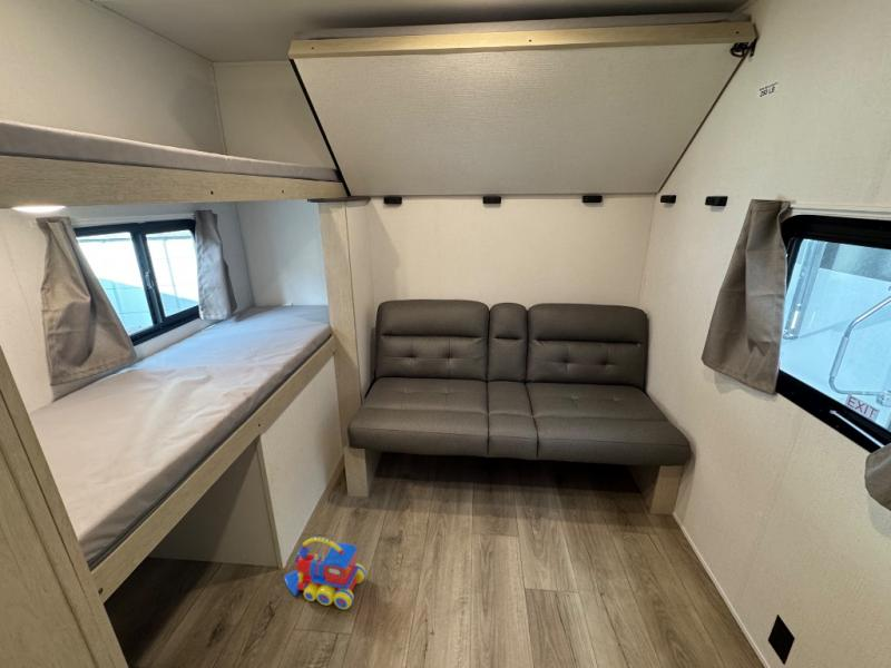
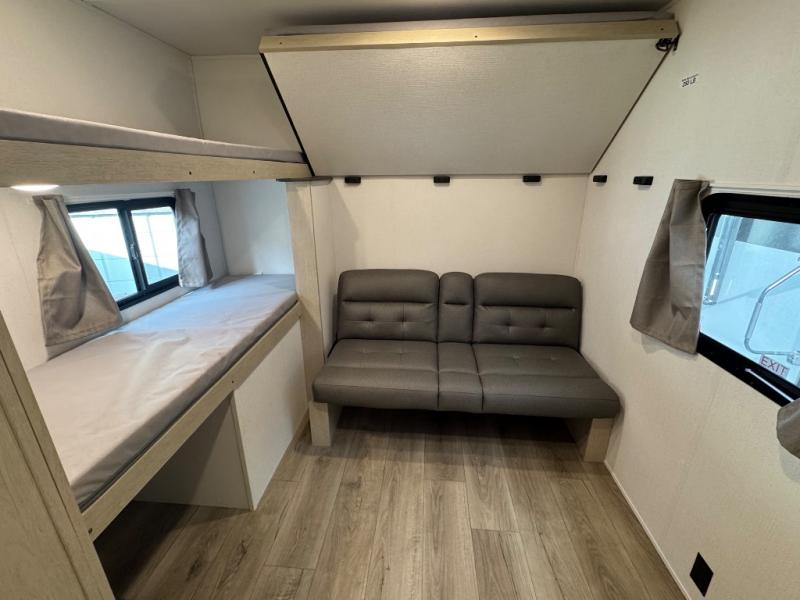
- toy train [283,536,368,610]
